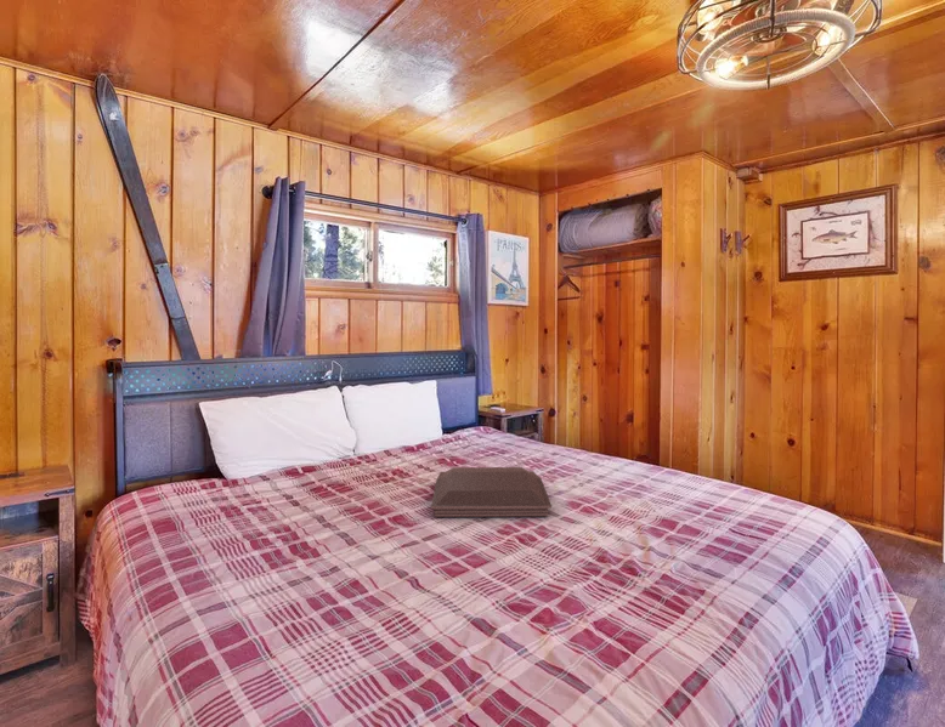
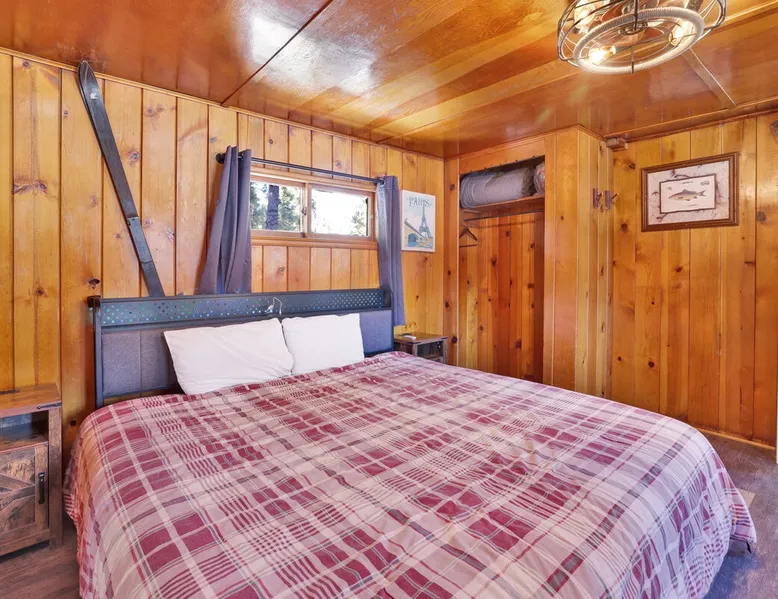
- serving tray [430,466,553,518]
